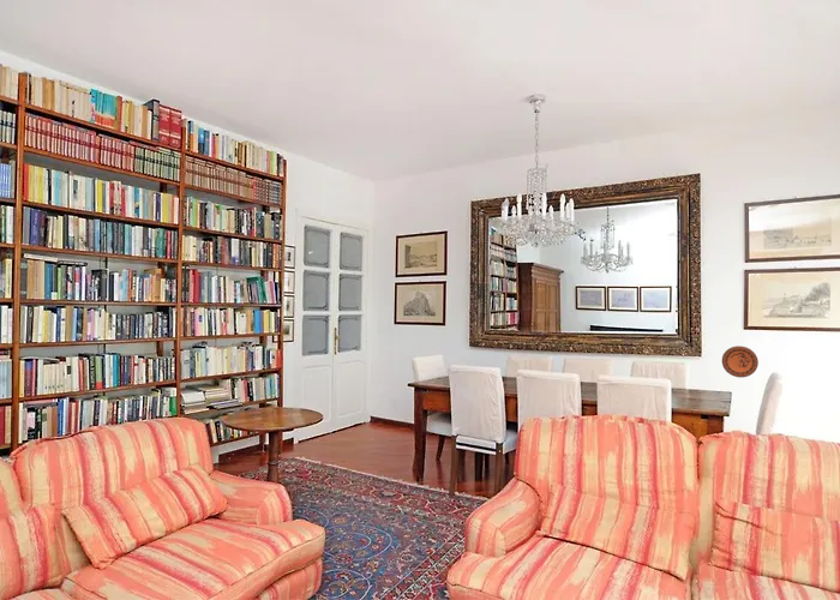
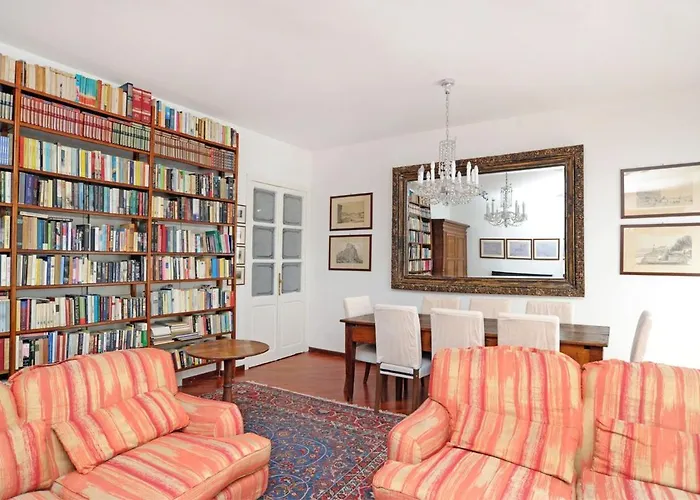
- decorative plate [721,344,760,378]
